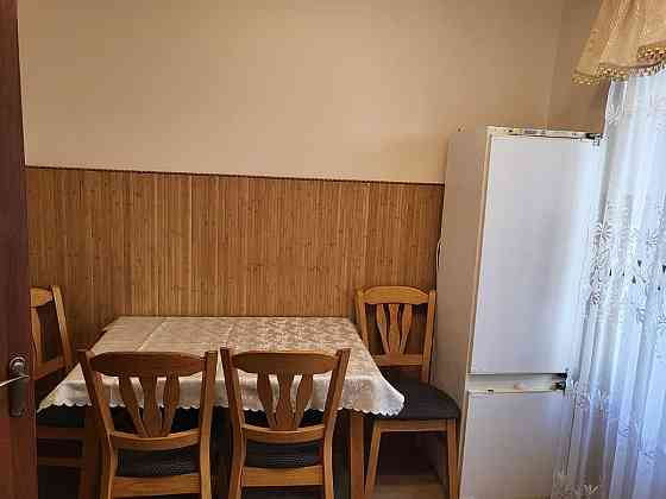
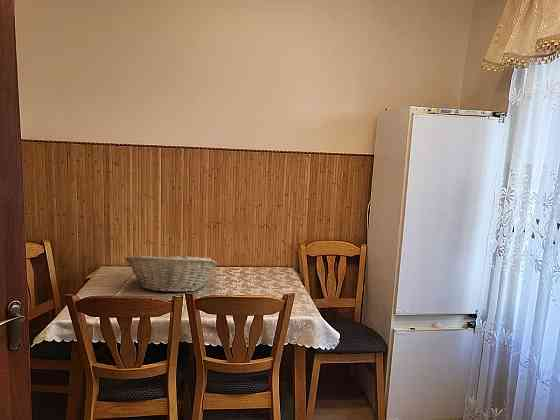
+ fruit basket [124,251,218,293]
